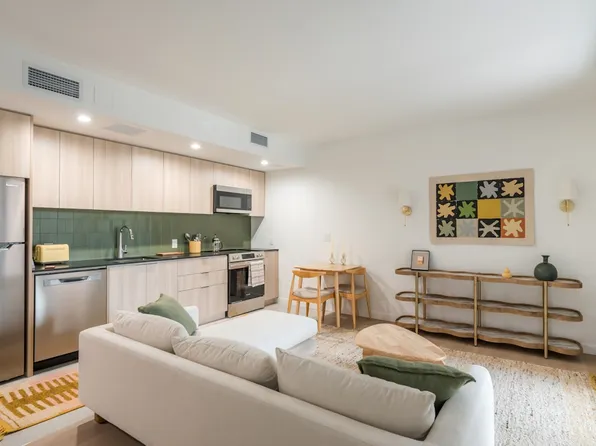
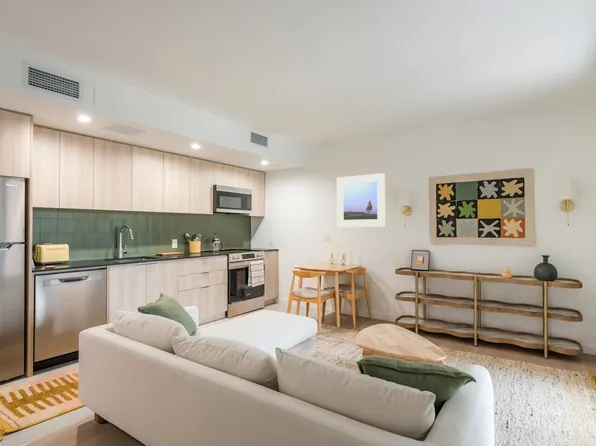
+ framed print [336,172,386,228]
